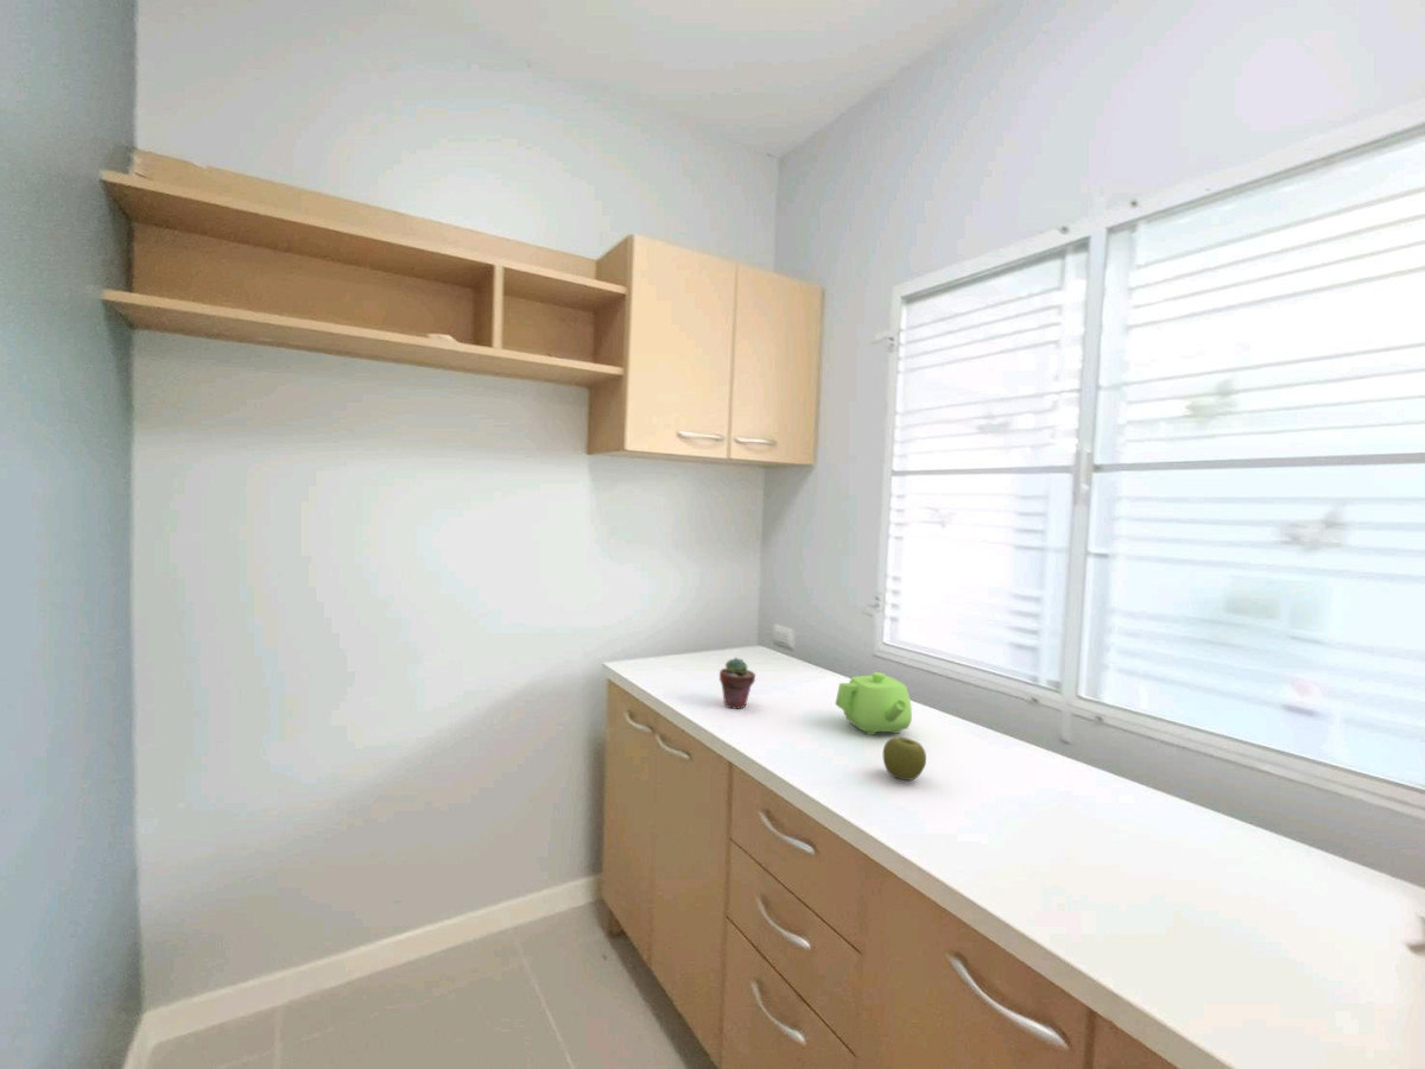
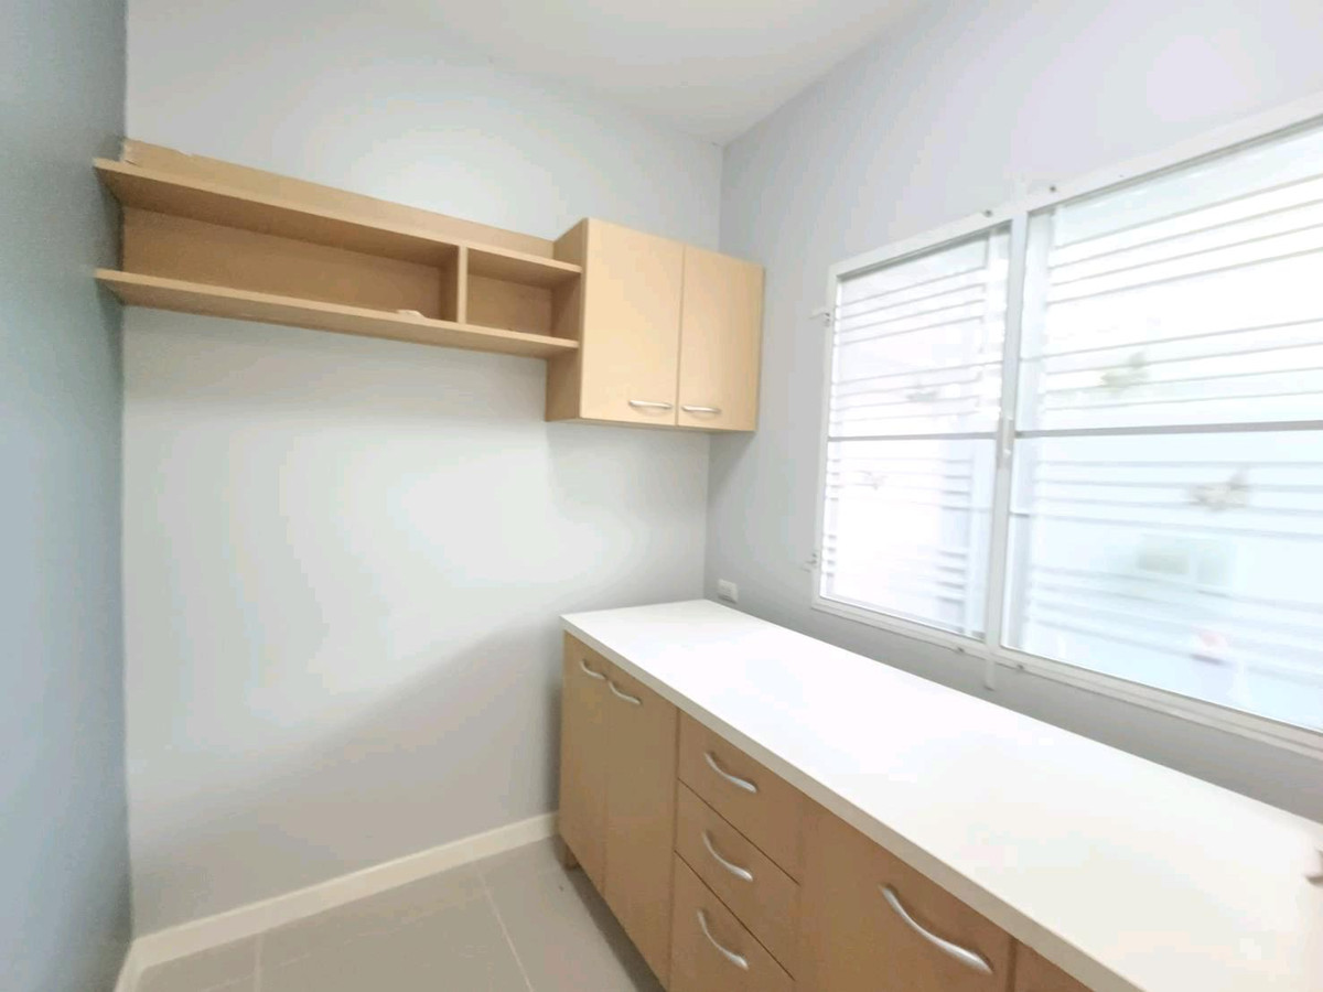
- apple [882,736,927,782]
- potted succulent [718,657,756,710]
- teapot [834,671,913,736]
